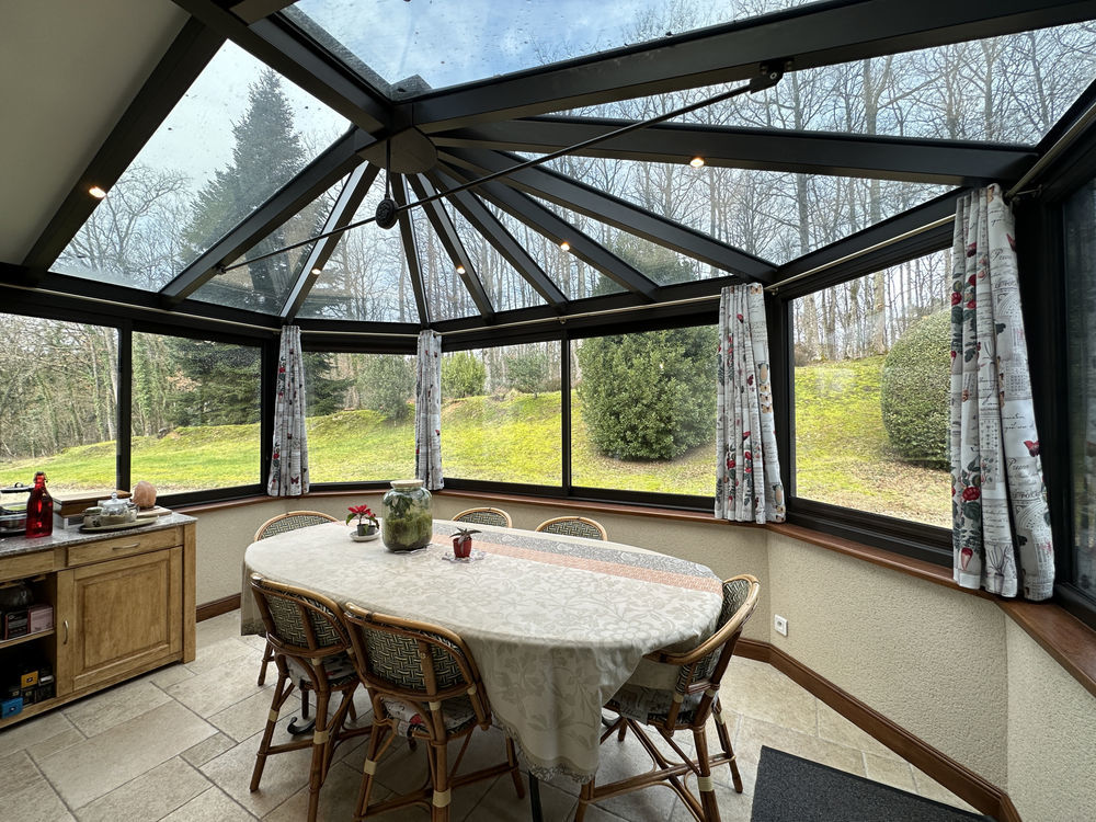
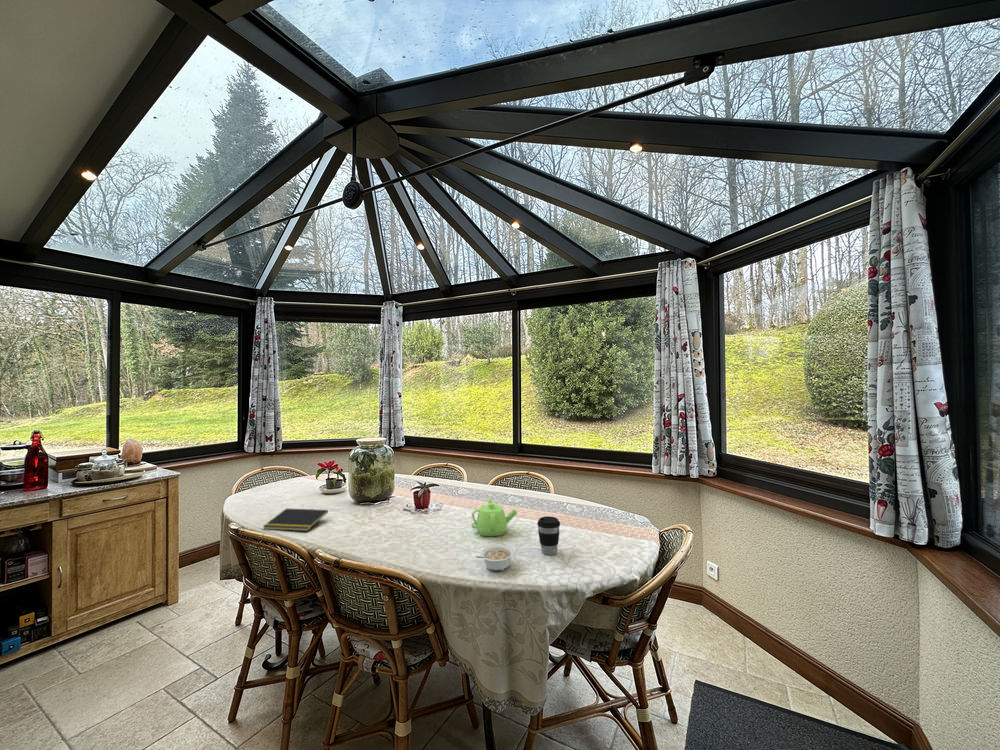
+ teapot [471,497,518,537]
+ legume [475,544,515,572]
+ notepad [262,507,329,532]
+ coffee cup [536,516,561,556]
